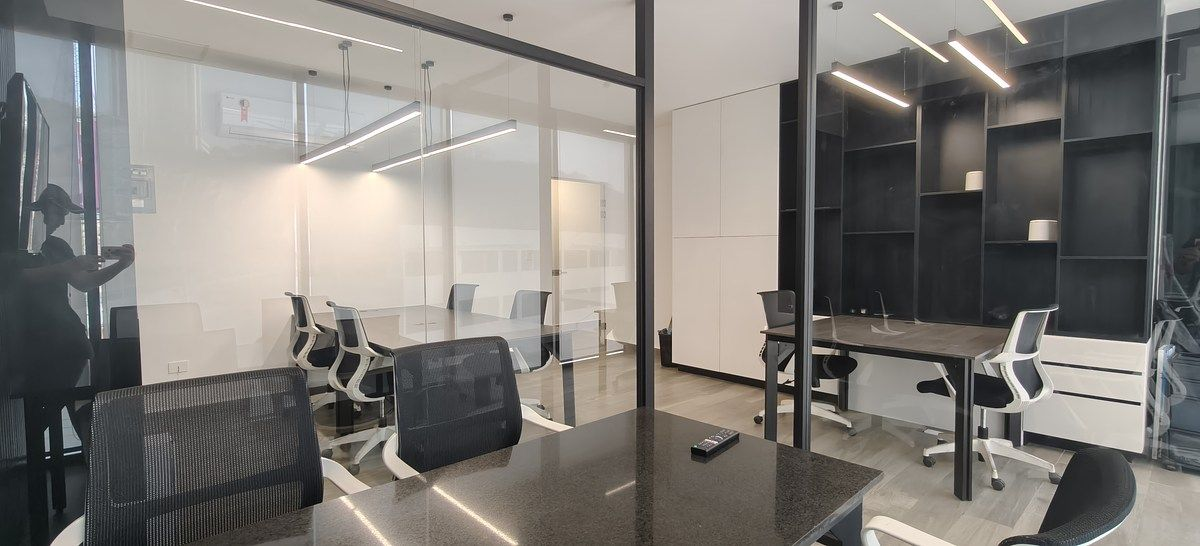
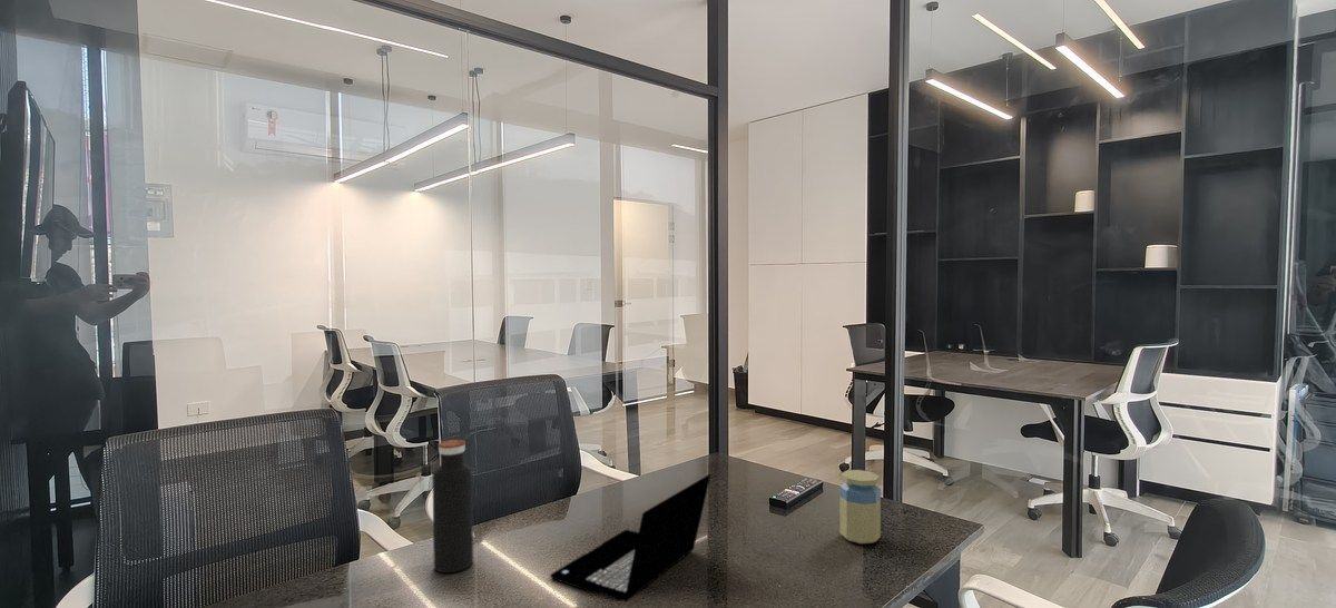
+ water bottle [431,439,474,573]
+ jar [839,469,882,545]
+ laptop computer [549,473,711,604]
